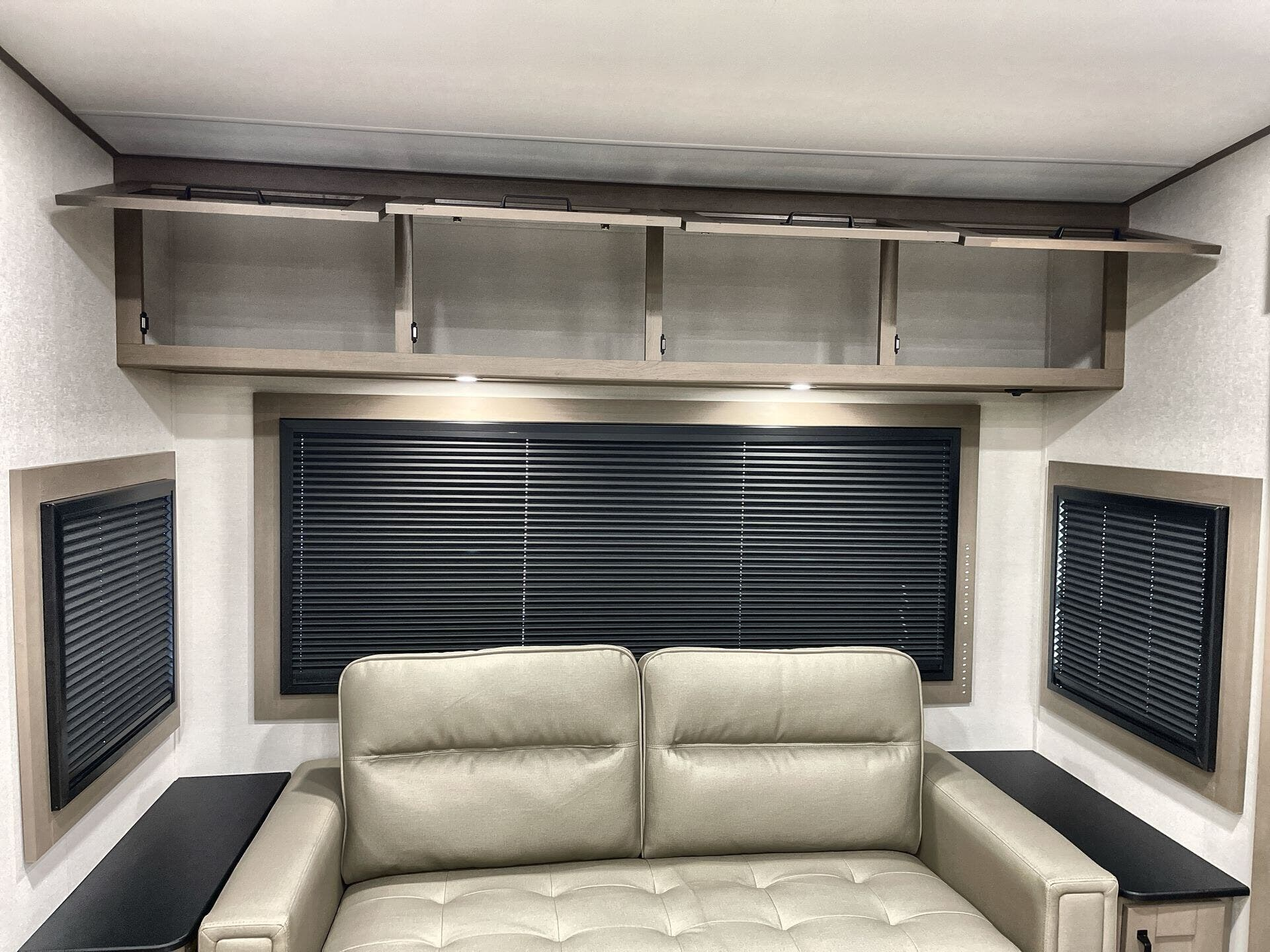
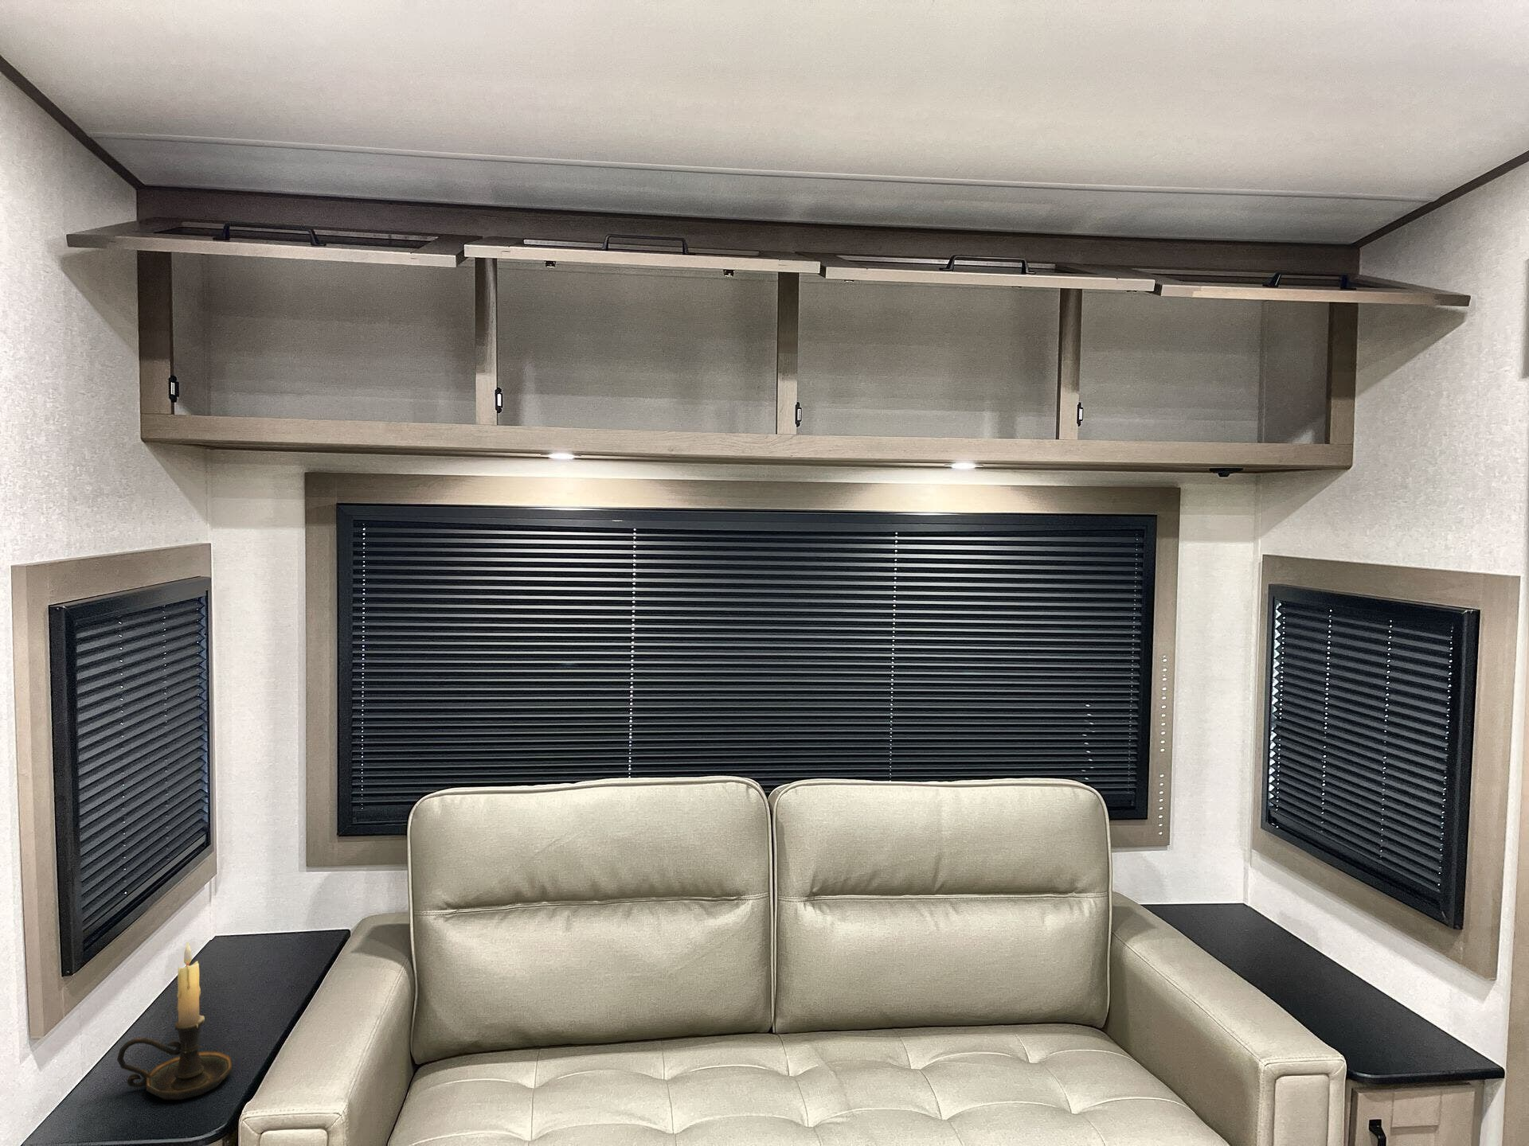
+ candle holder [117,941,232,1100]
